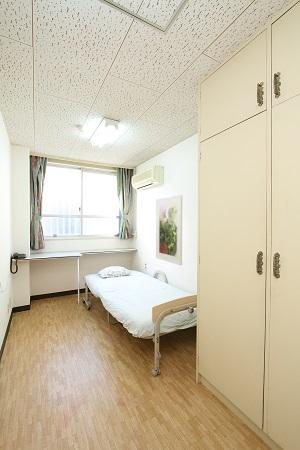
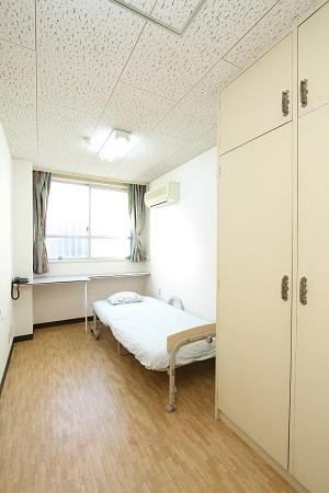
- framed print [155,194,183,266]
